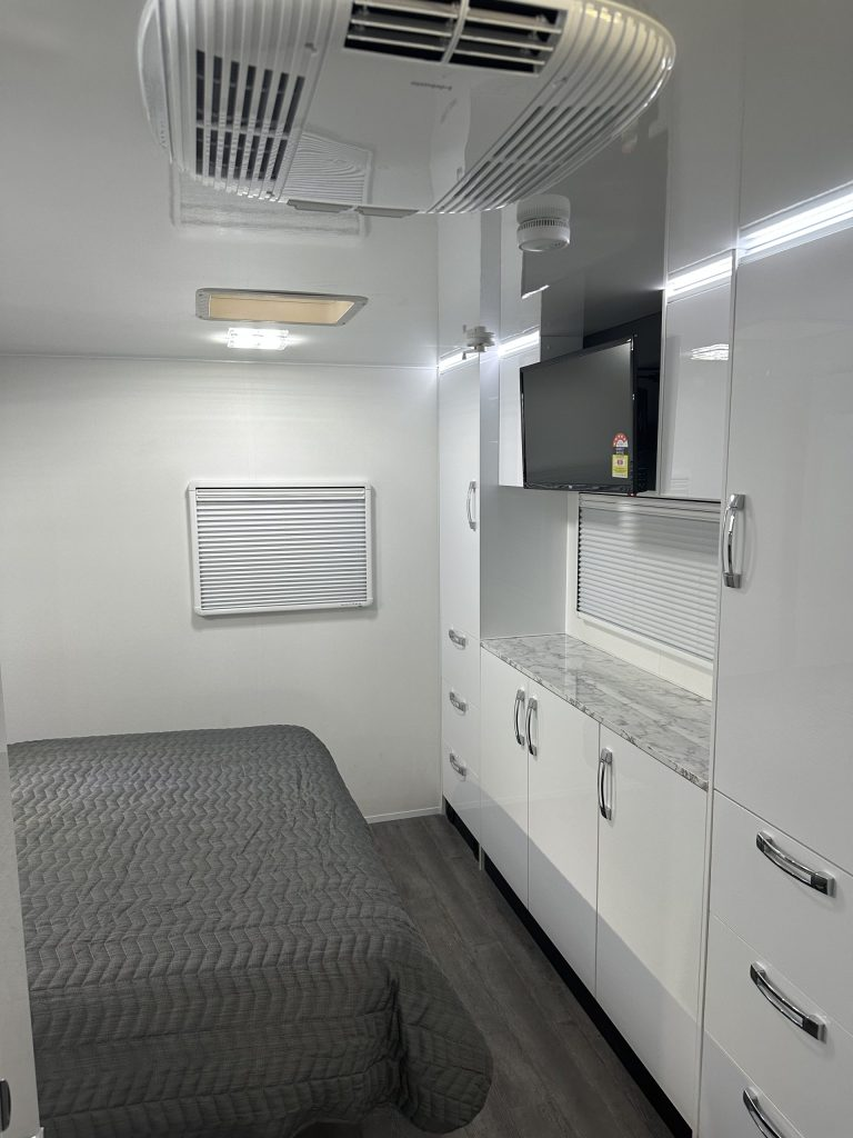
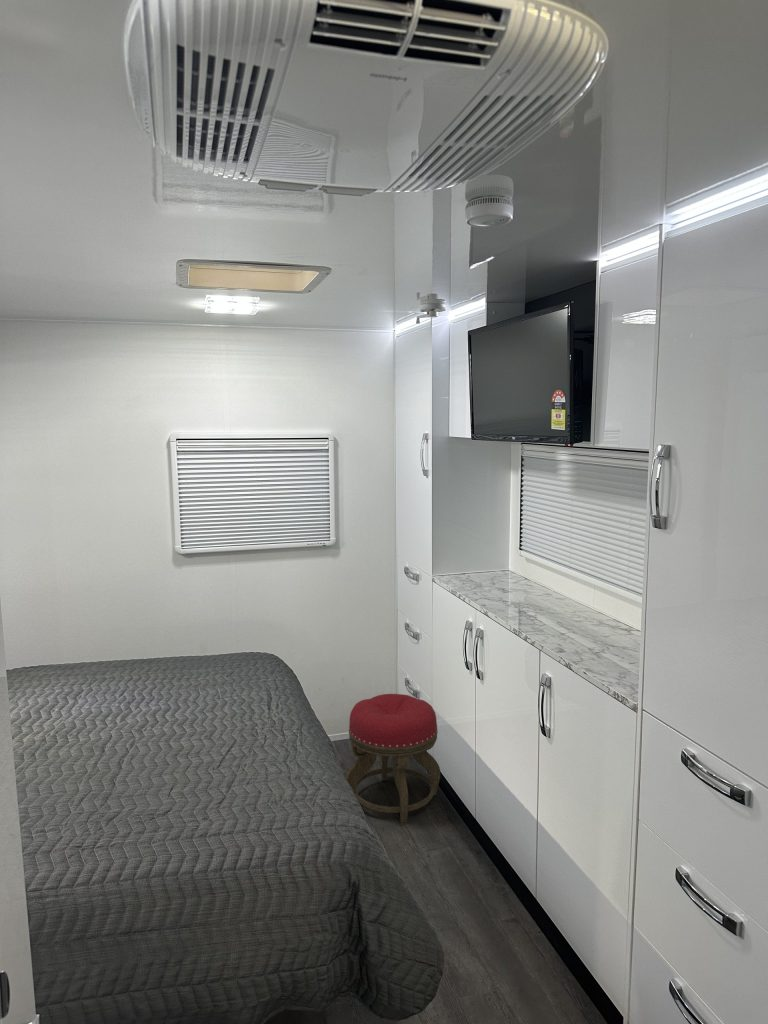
+ stool [345,693,441,823]
